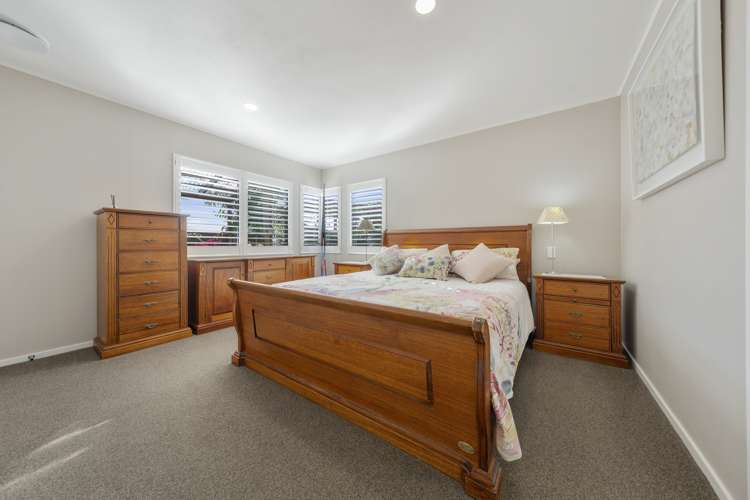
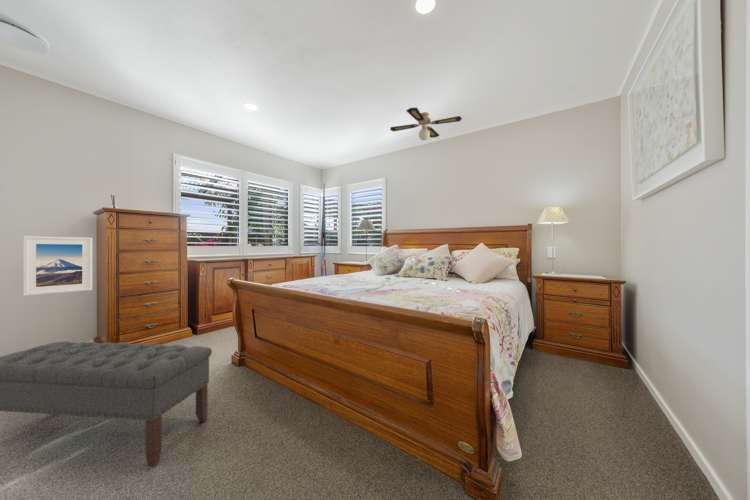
+ bench [0,340,213,468]
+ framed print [22,235,93,297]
+ ceiling fan [389,106,463,141]
